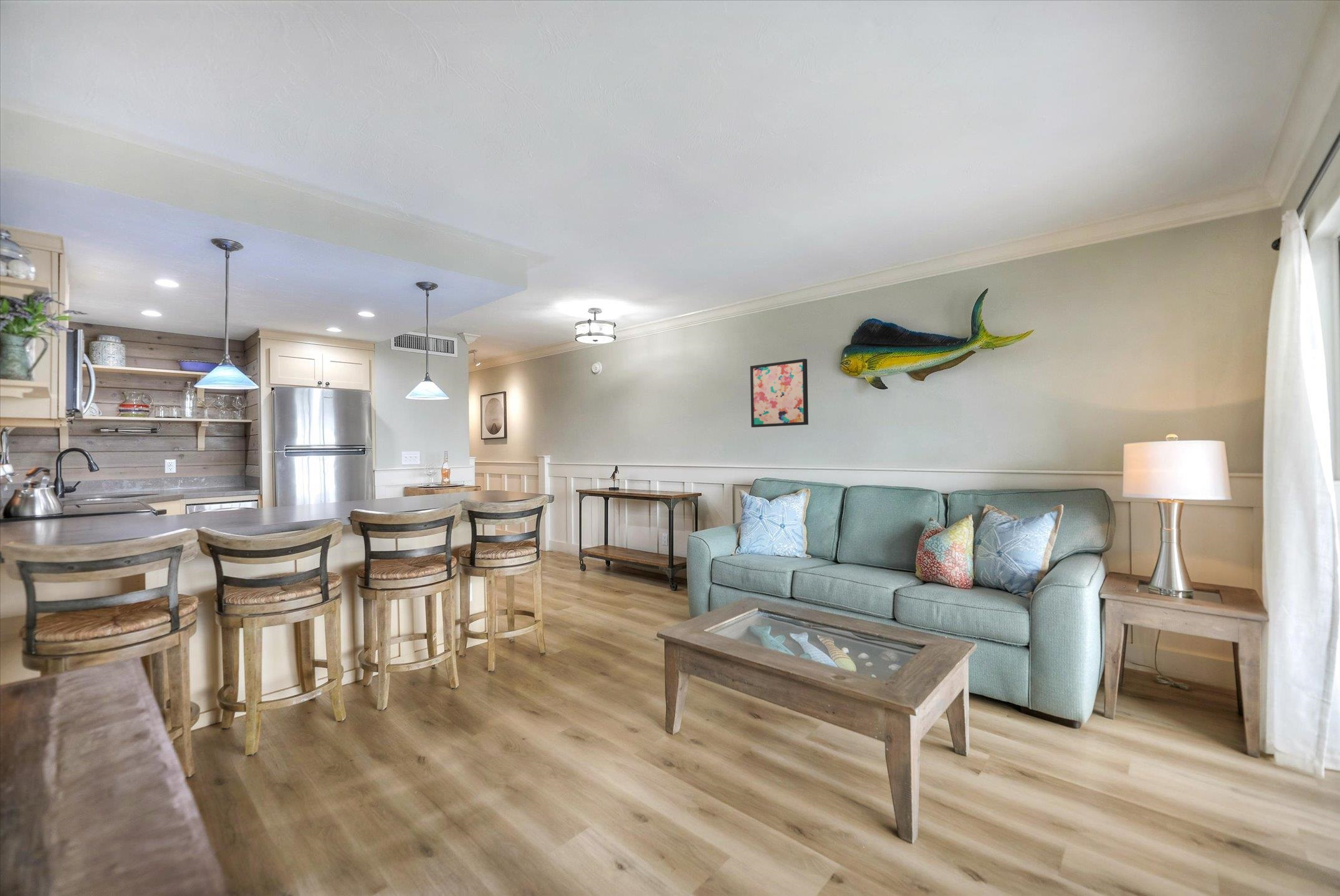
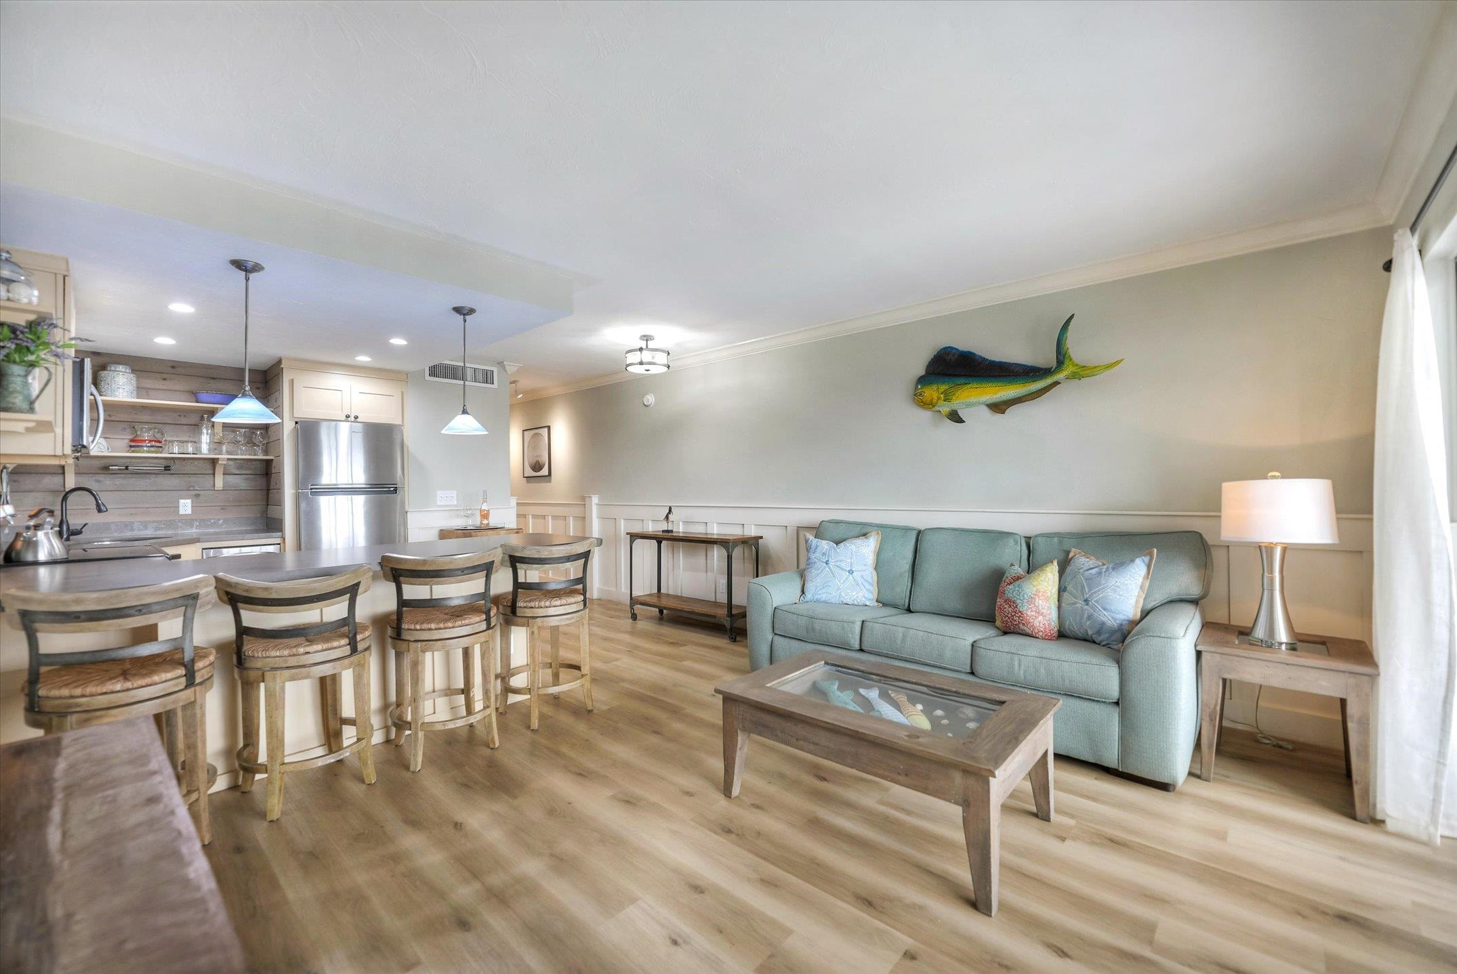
- wall art [750,358,809,428]
